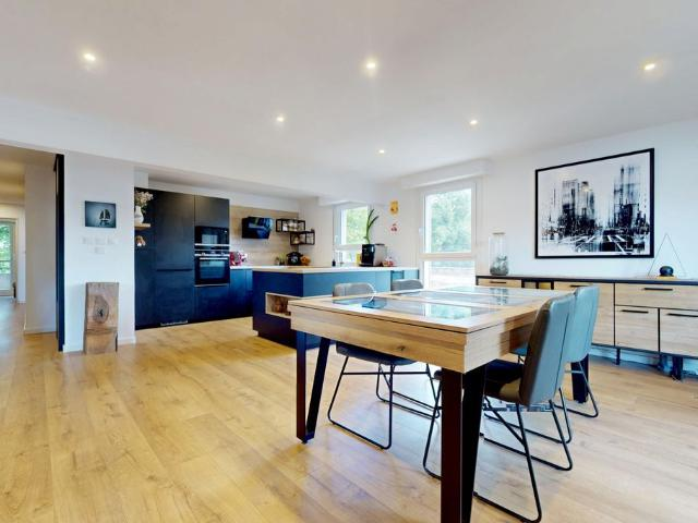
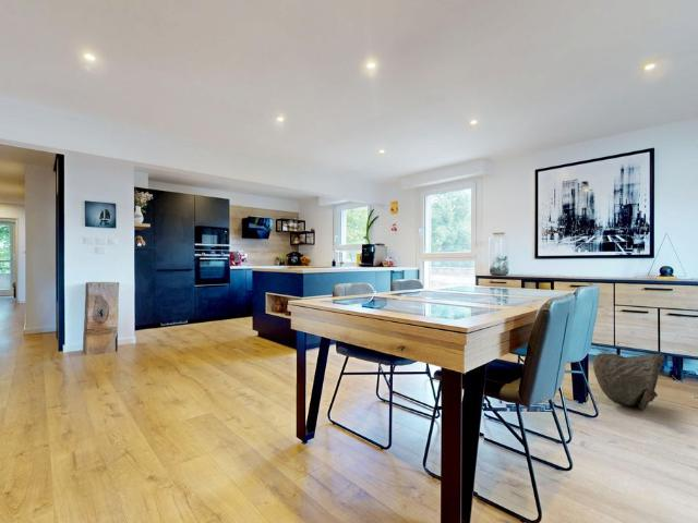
+ bag [592,352,666,411]
